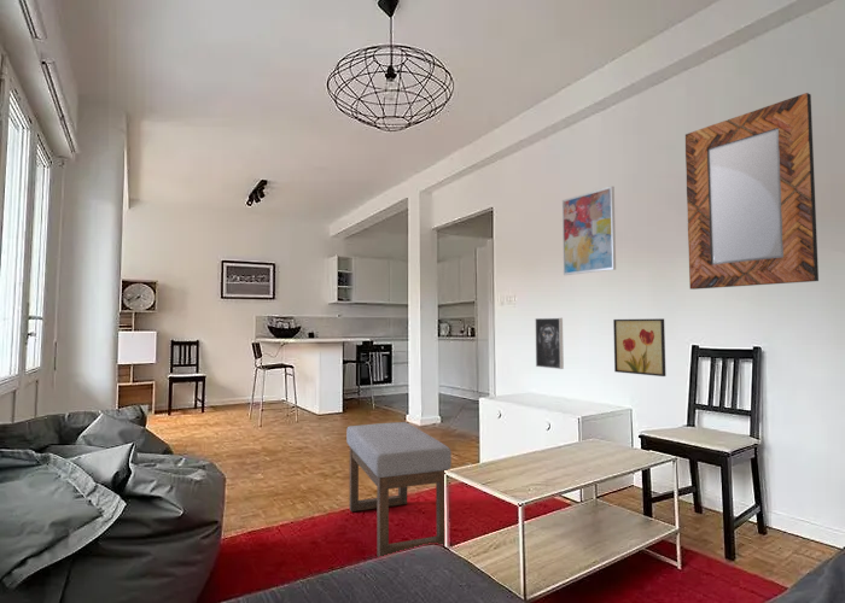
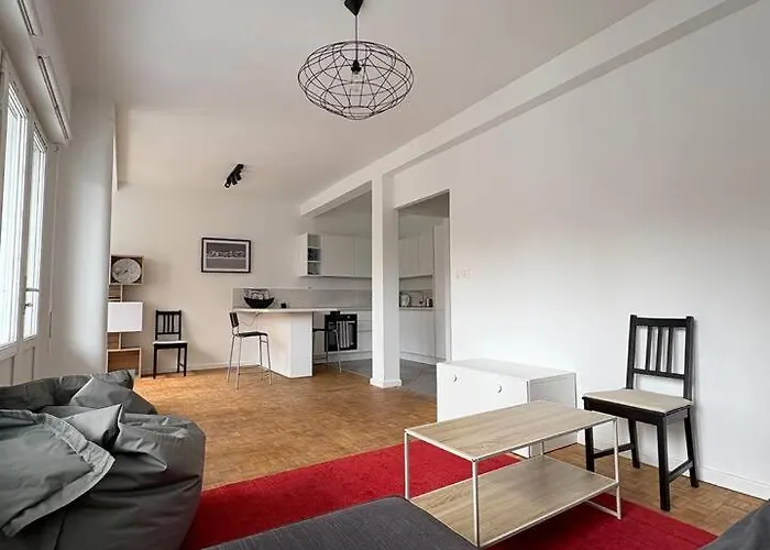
- home mirror [684,92,820,291]
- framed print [534,317,565,370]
- wall art [612,317,668,377]
- ottoman [345,421,453,558]
- wall art [561,185,617,276]
